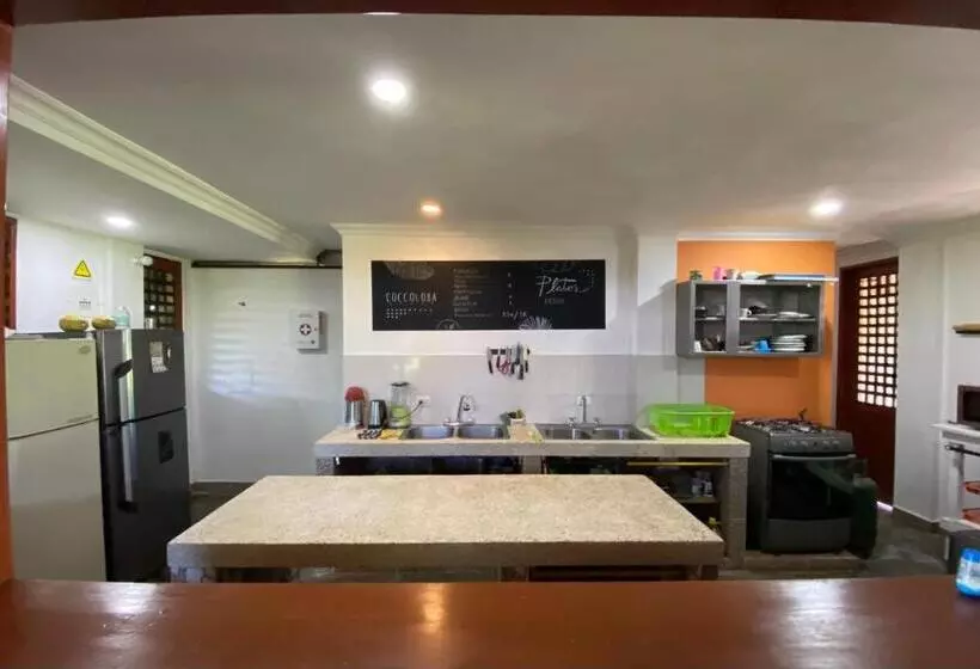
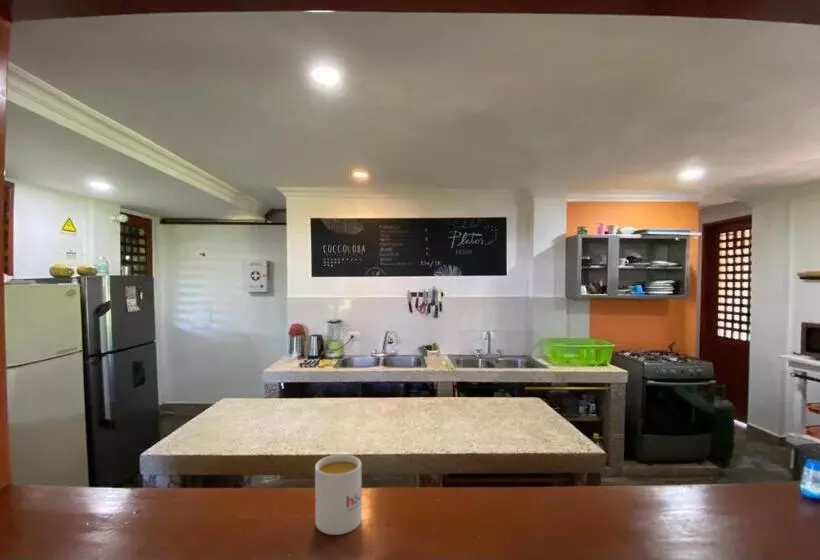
+ mug [314,453,363,536]
